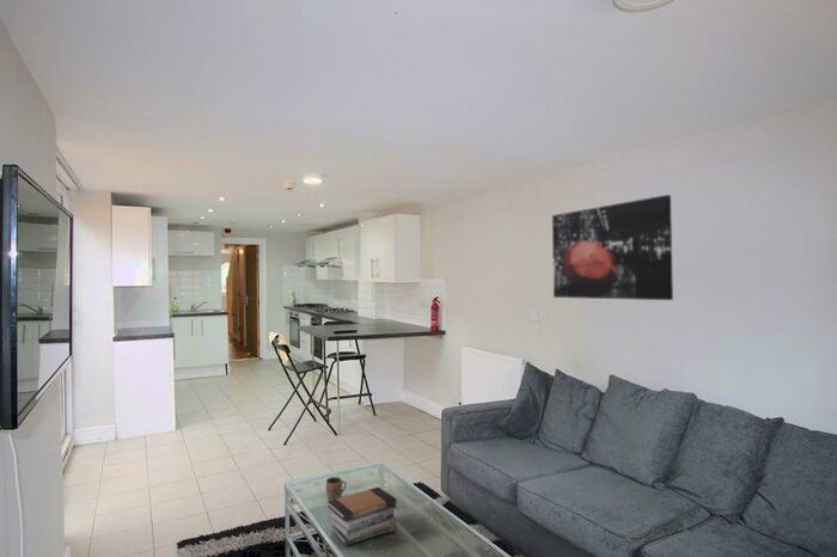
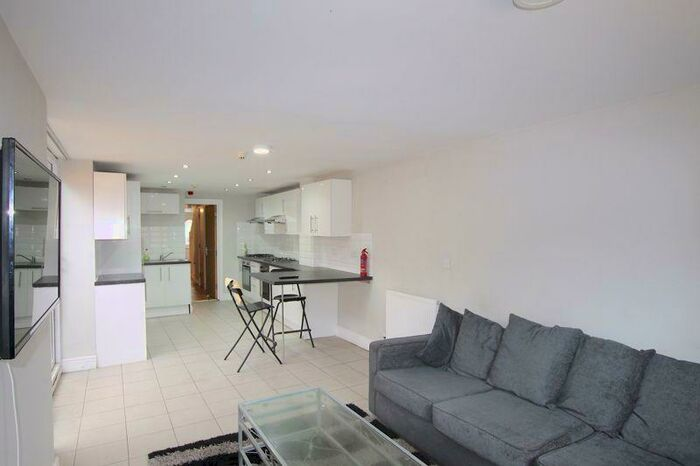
- mug [325,476,348,501]
- wall art [551,194,674,301]
- book stack [326,485,398,546]
